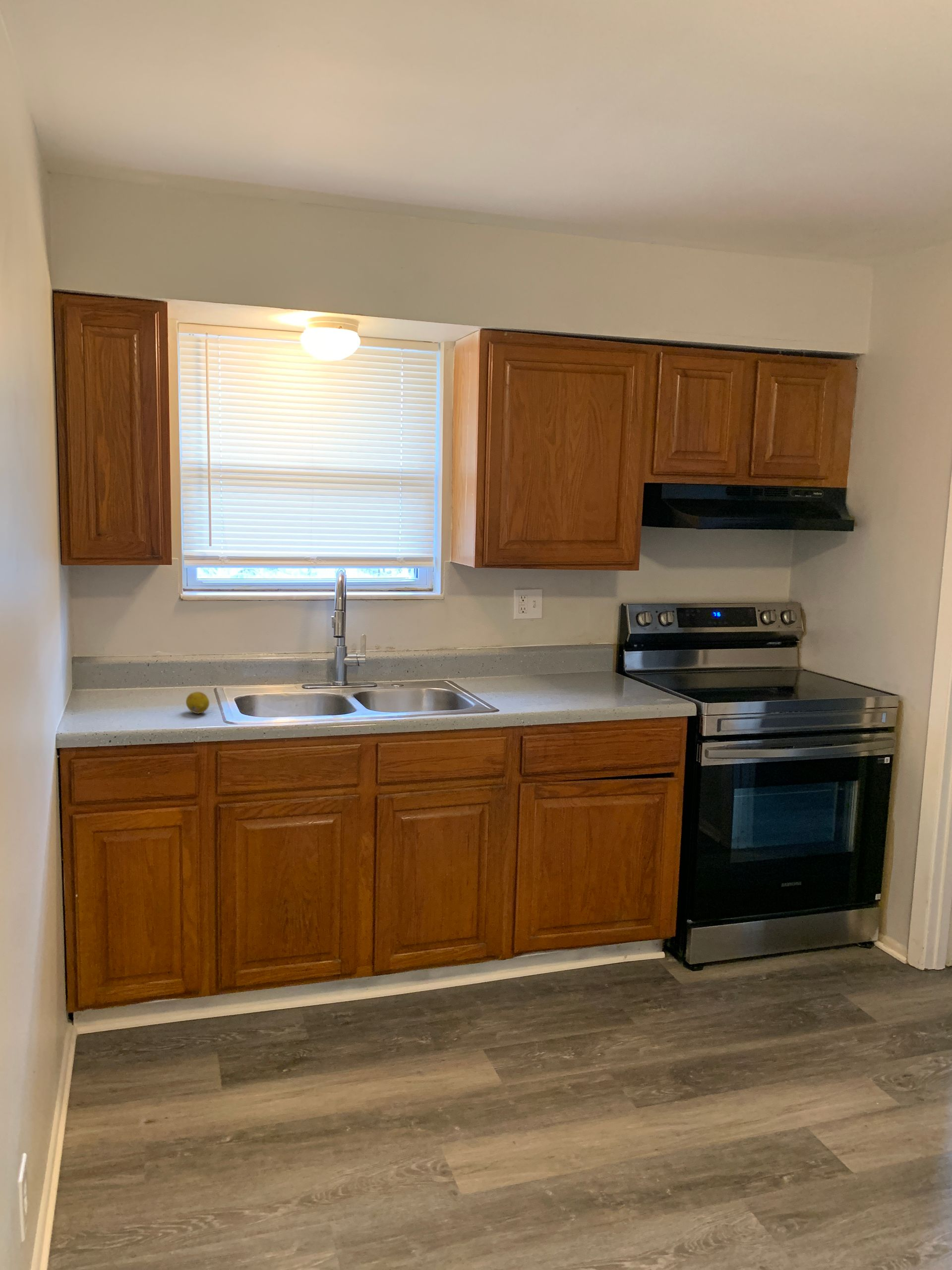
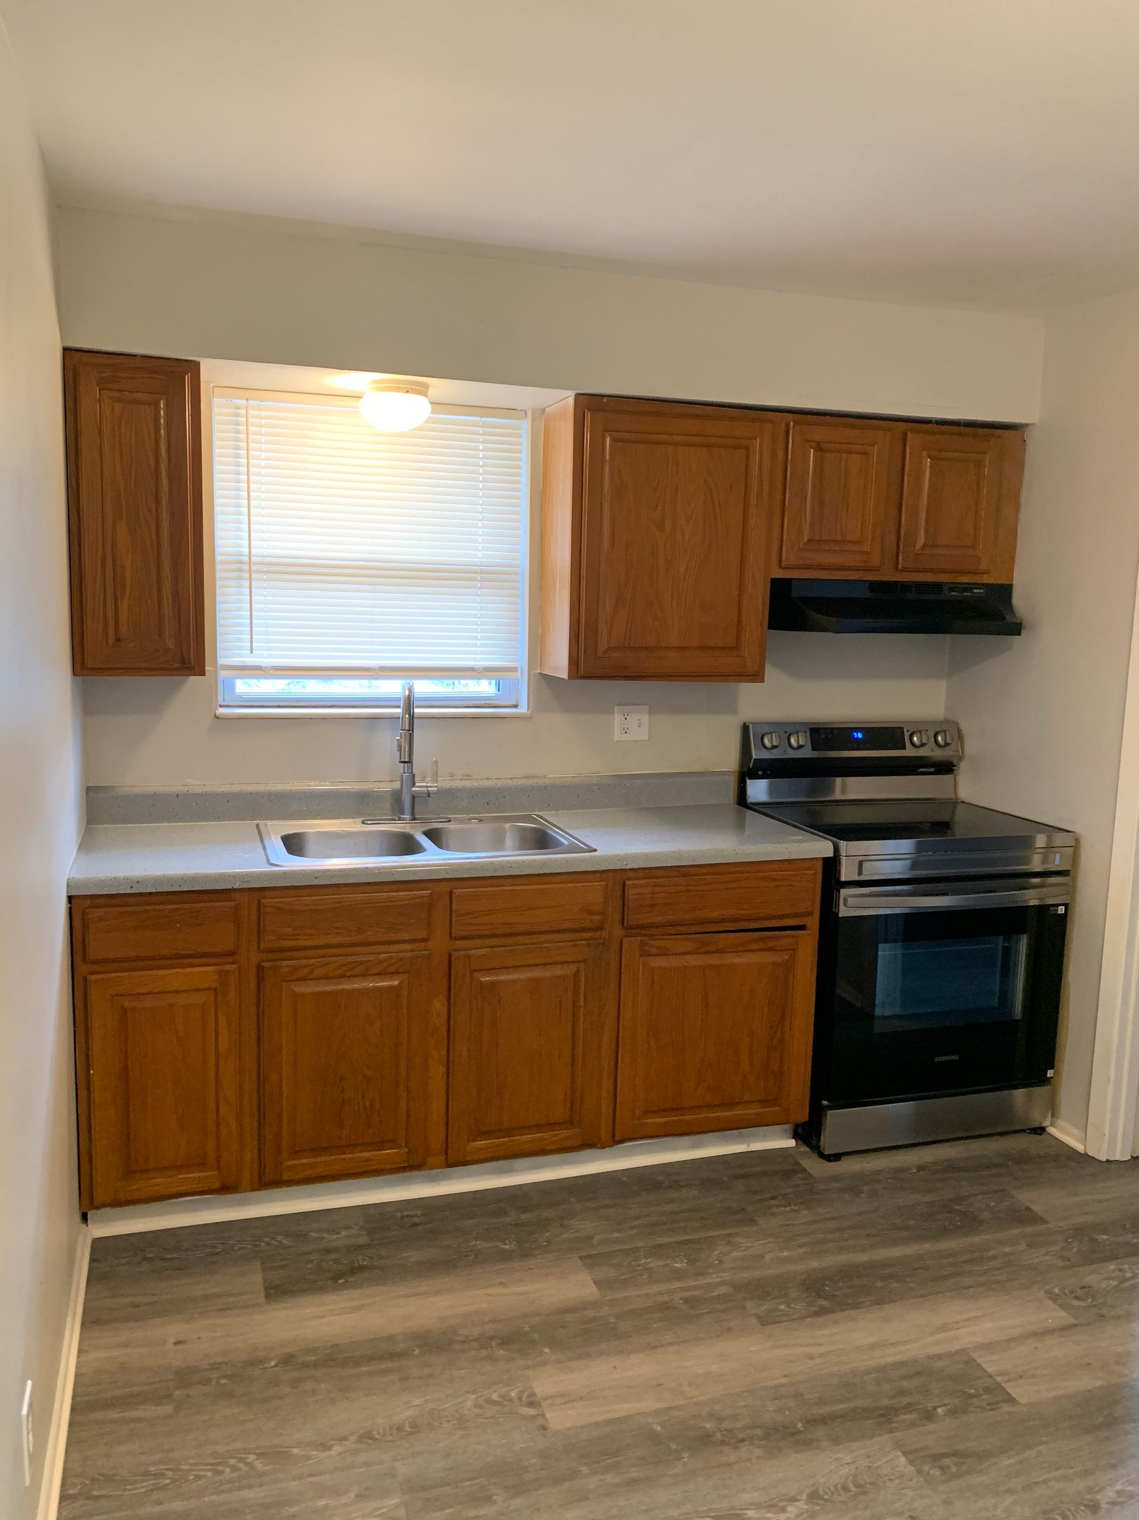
- fruit [185,691,210,714]
